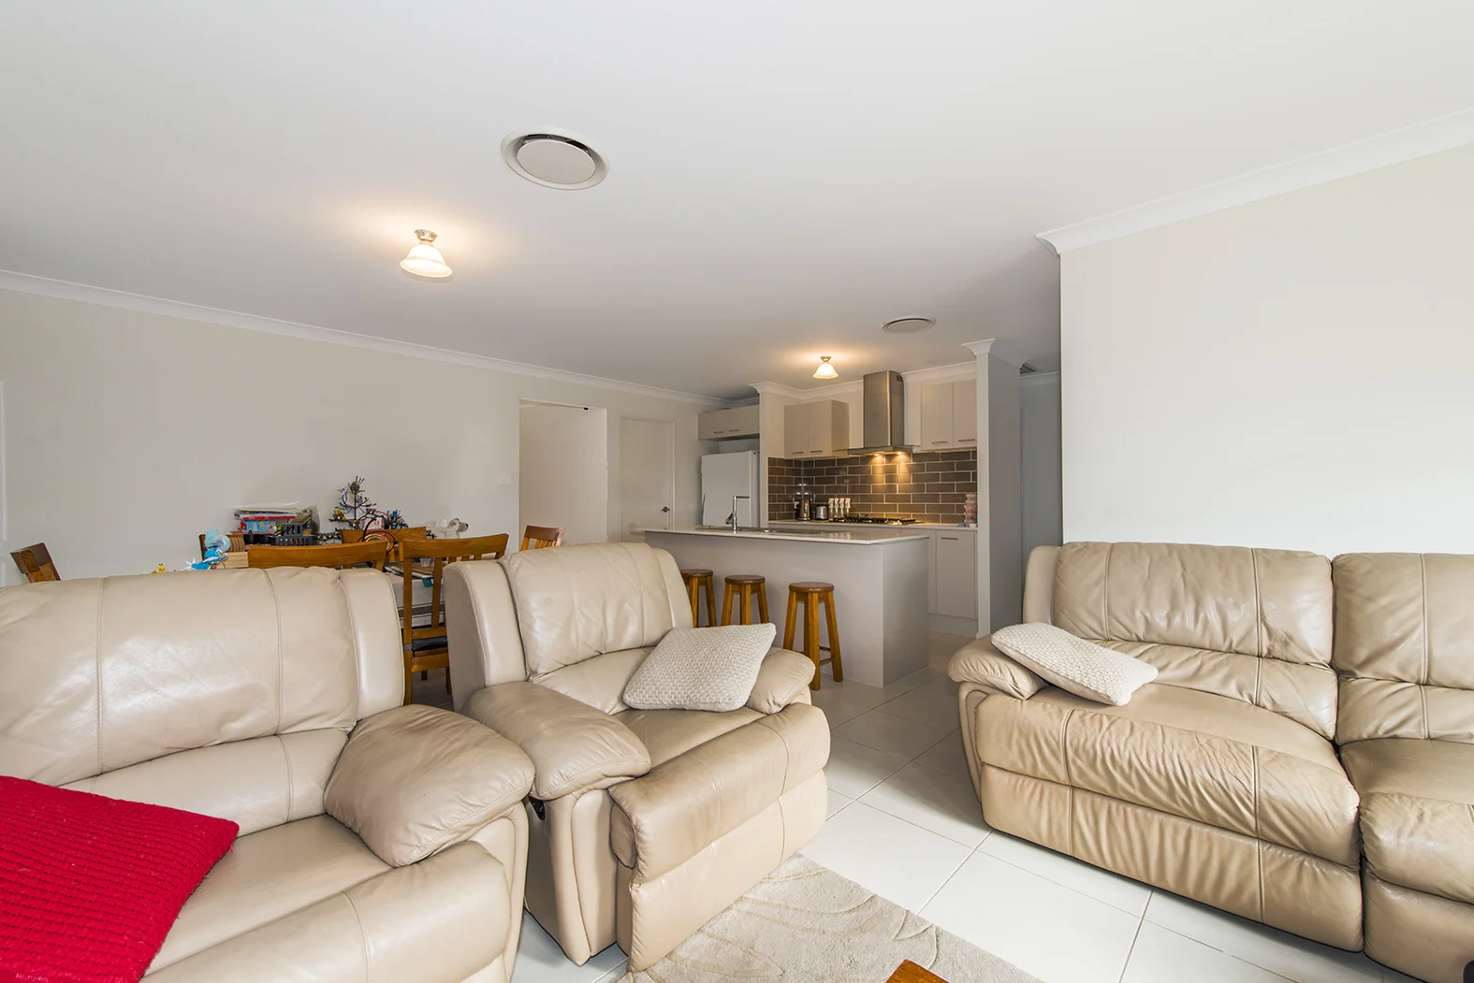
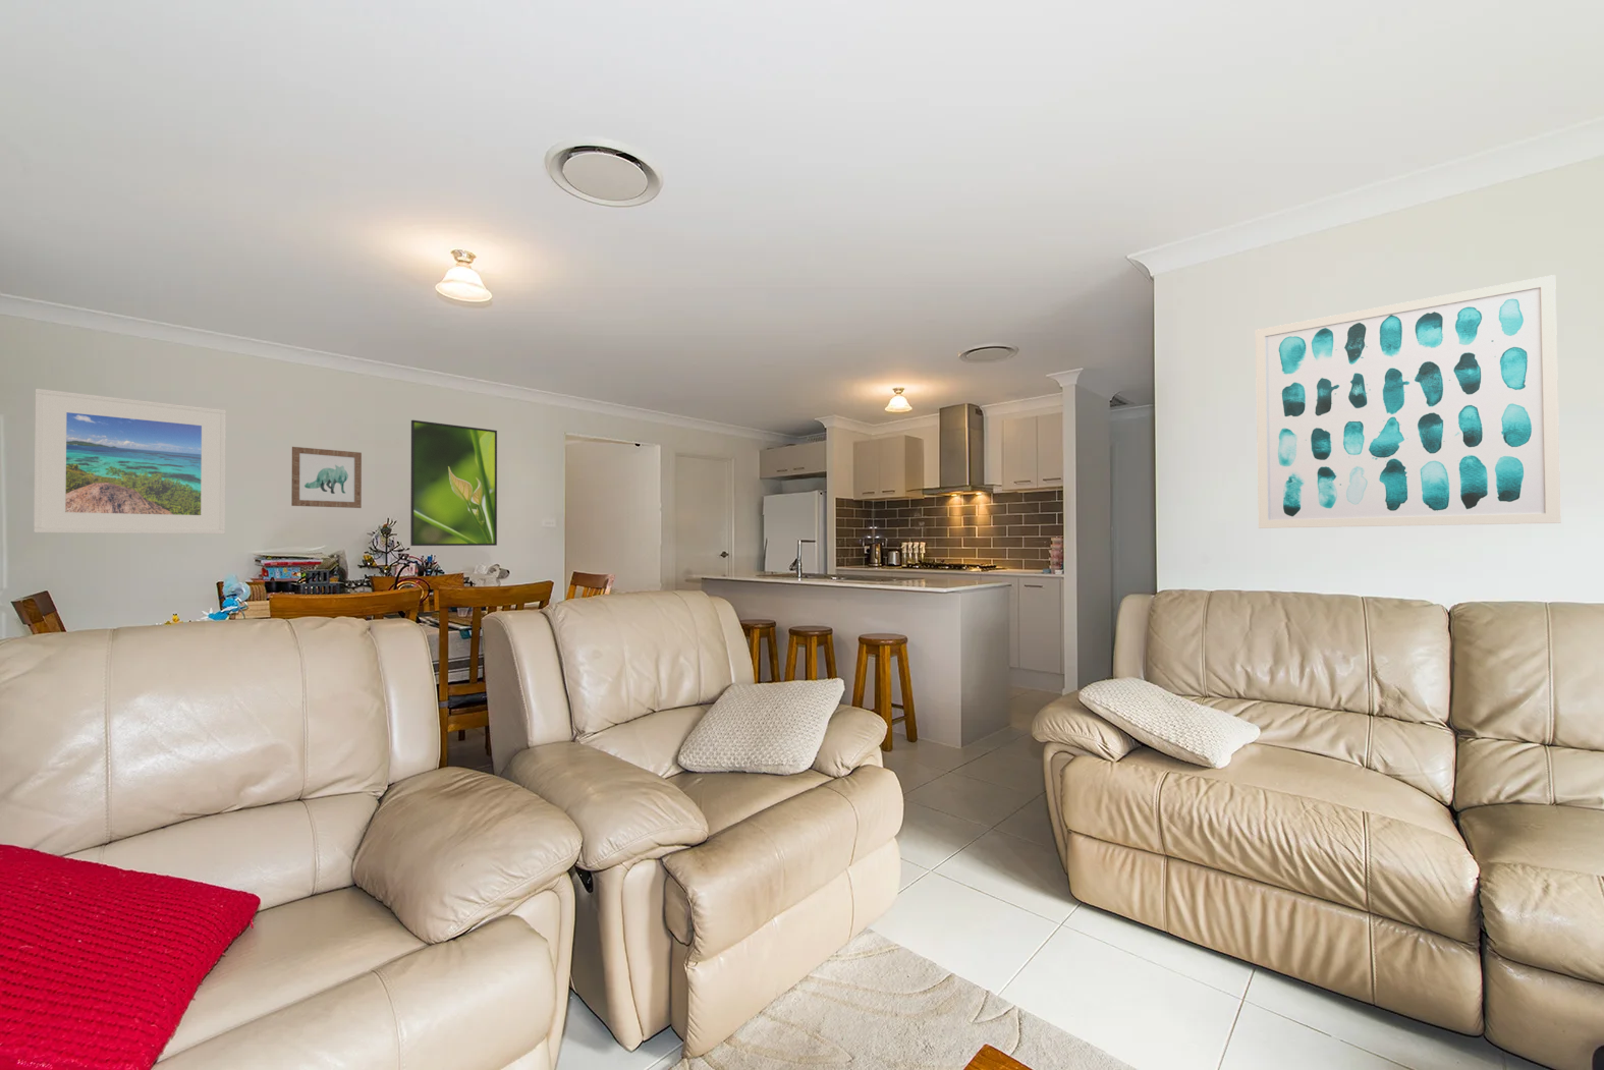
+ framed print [410,419,498,547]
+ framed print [32,388,227,535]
+ wall art [290,445,363,509]
+ wall art [1255,273,1562,529]
